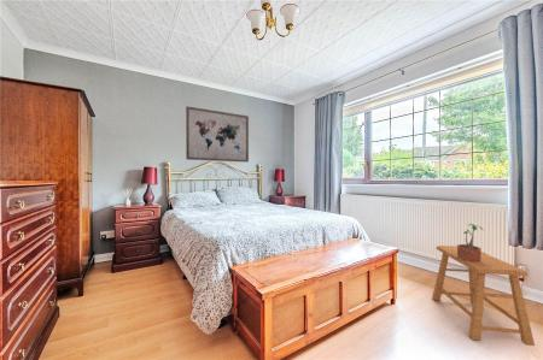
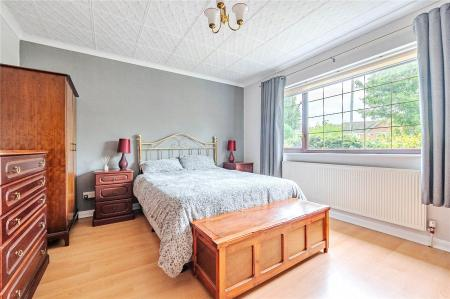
- potted plant [456,223,484,262]
- wall art [185,105,250,164]
- stool [431,244,536,347]
